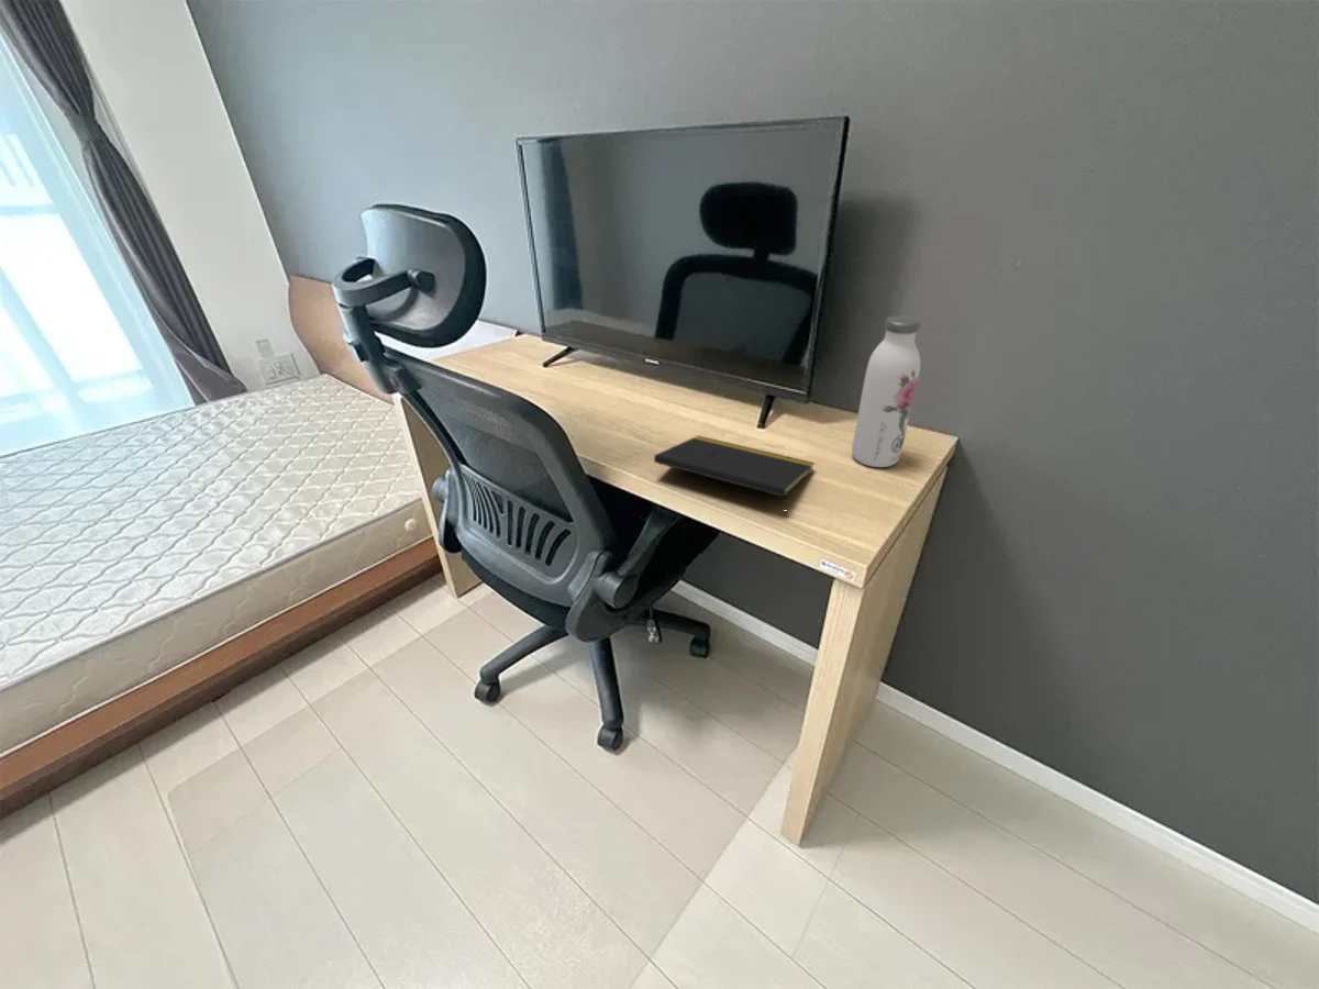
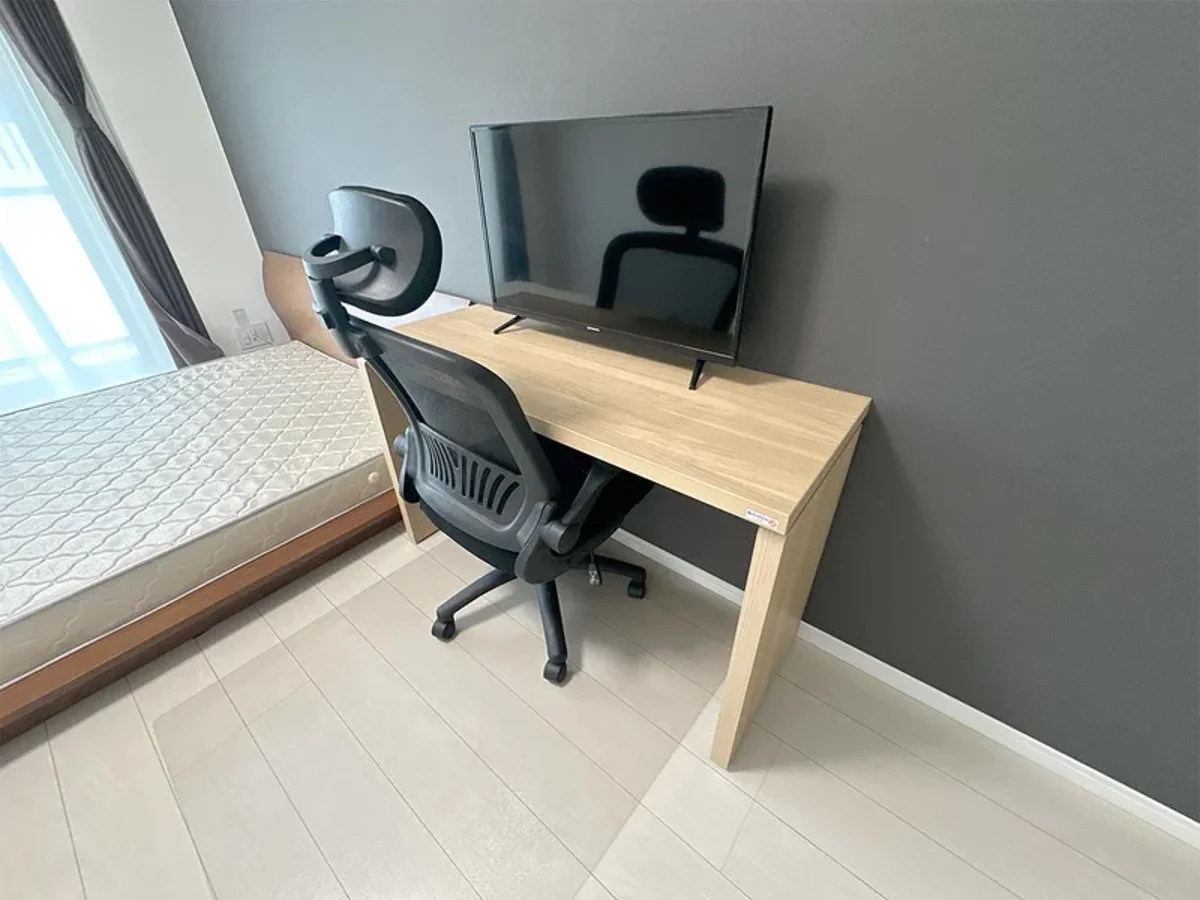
- notepad [653,434,816,516]
- water bottle [851,315,922,468]
